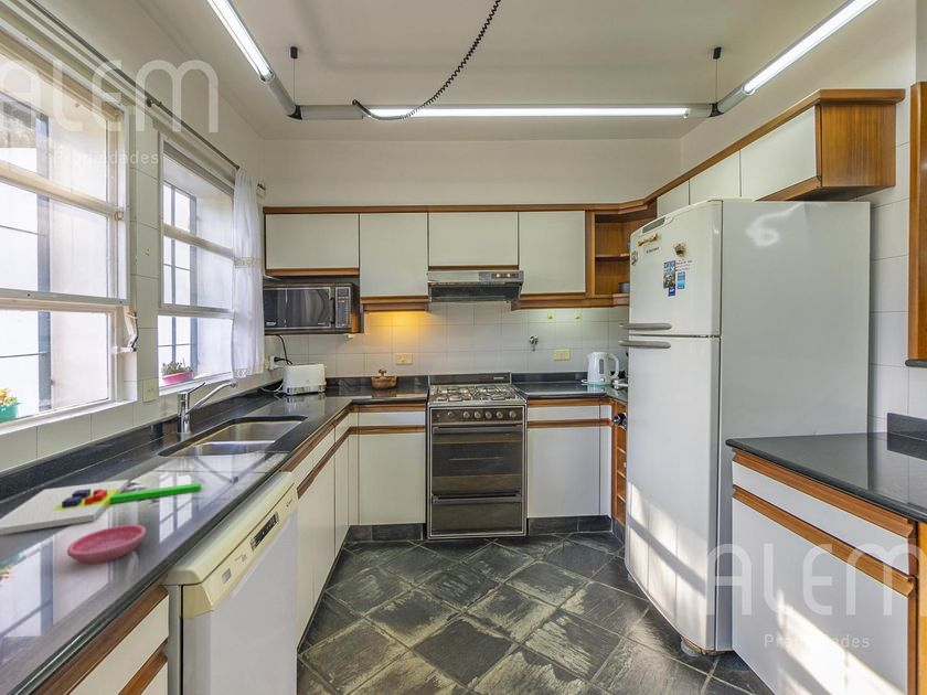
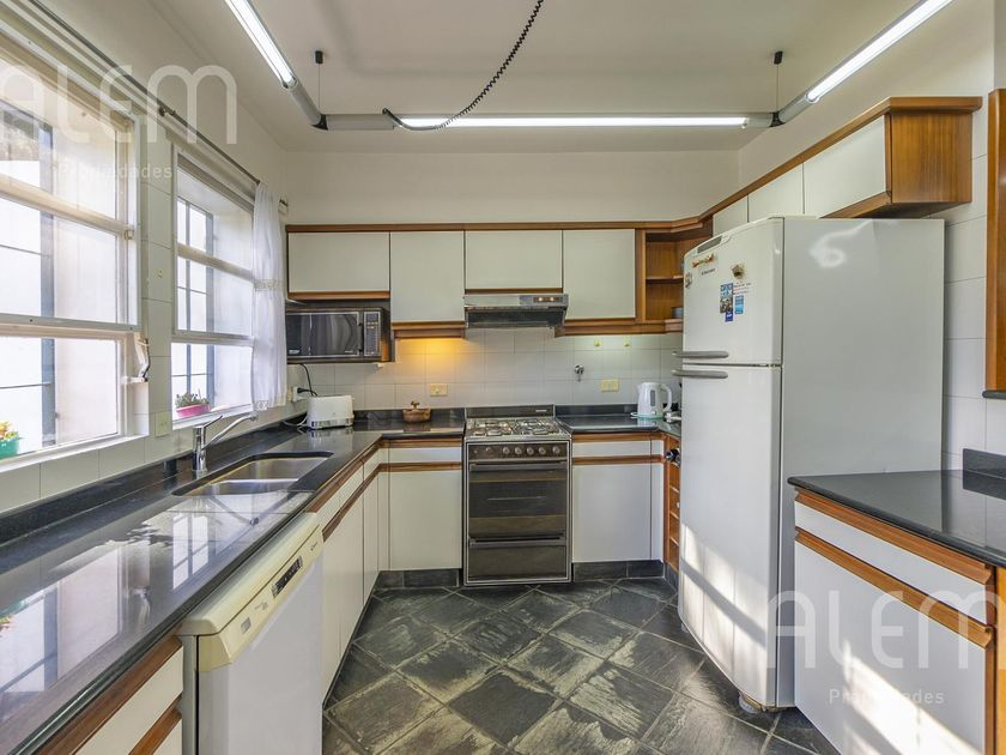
- chopping board [0,479,202,535]
- saucer [66,524,147,565]
